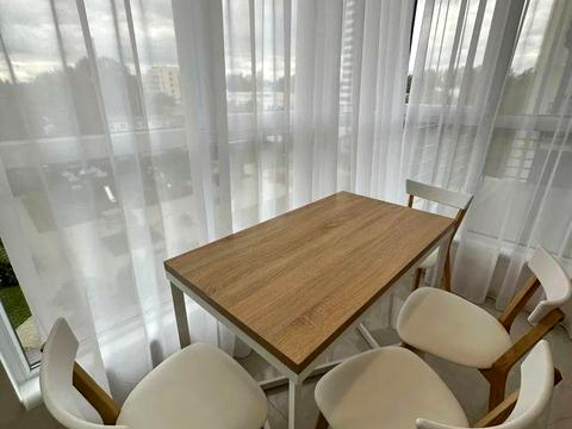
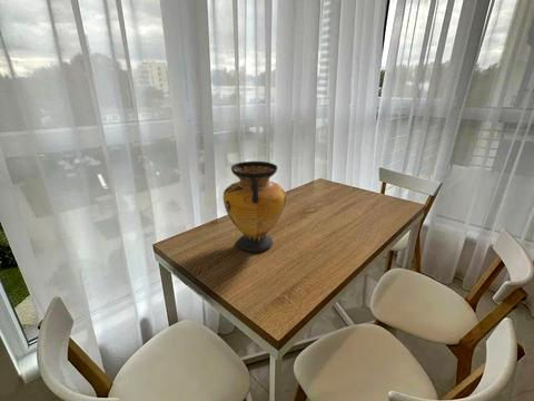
+ vase [222,160,287,253]
